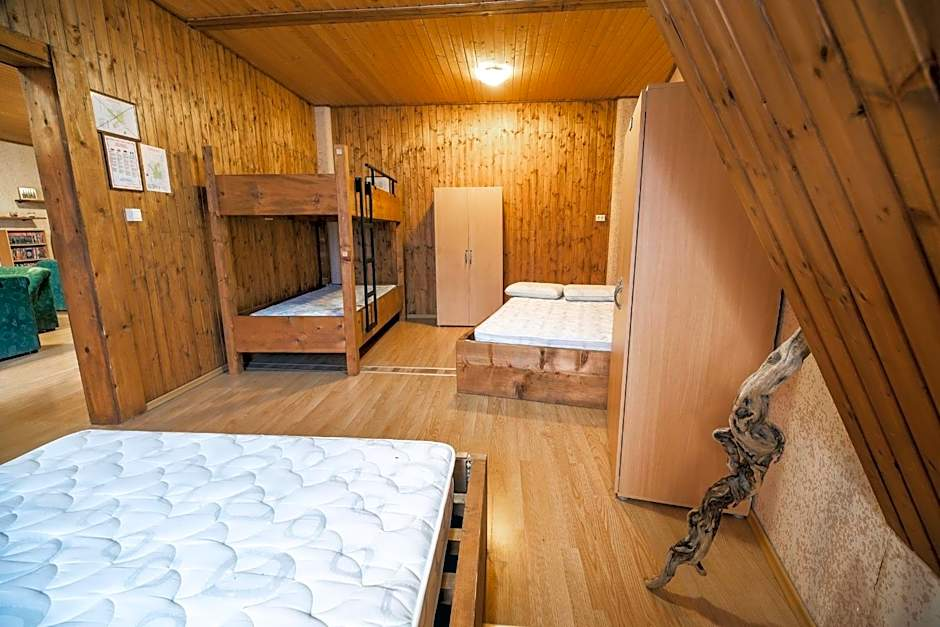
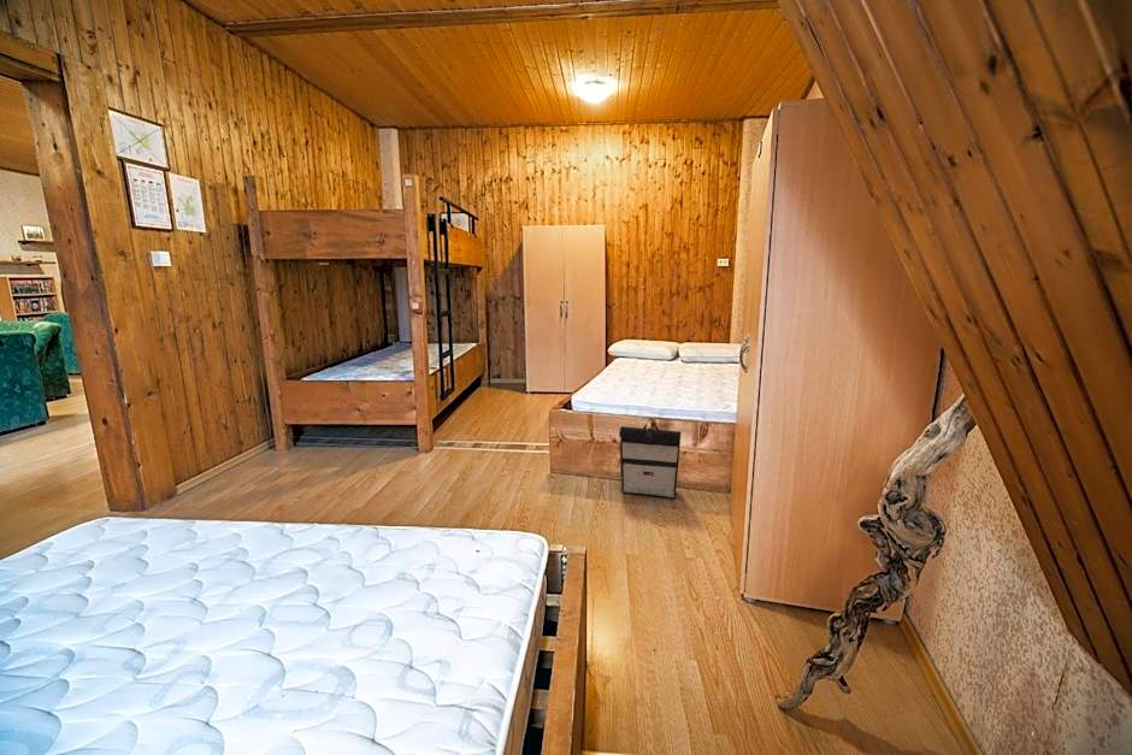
+ backpack [618,418,682,499]
